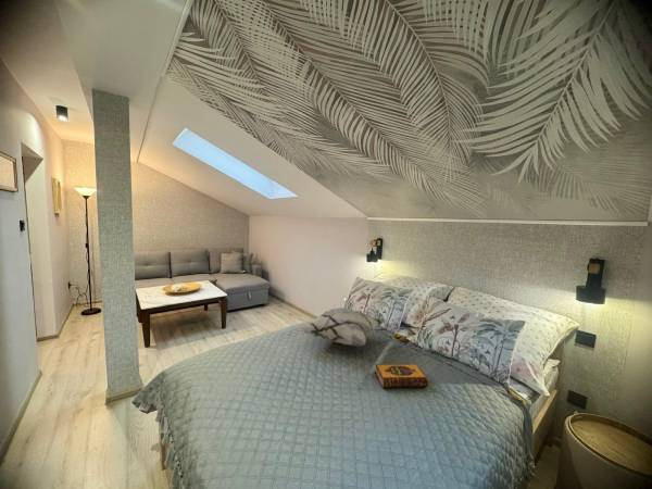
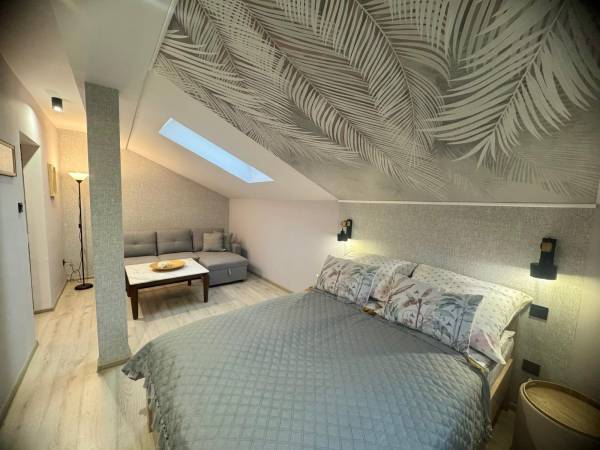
- decorative pillow [299,308,385,347]
- hardback book [374,363,429,389]
